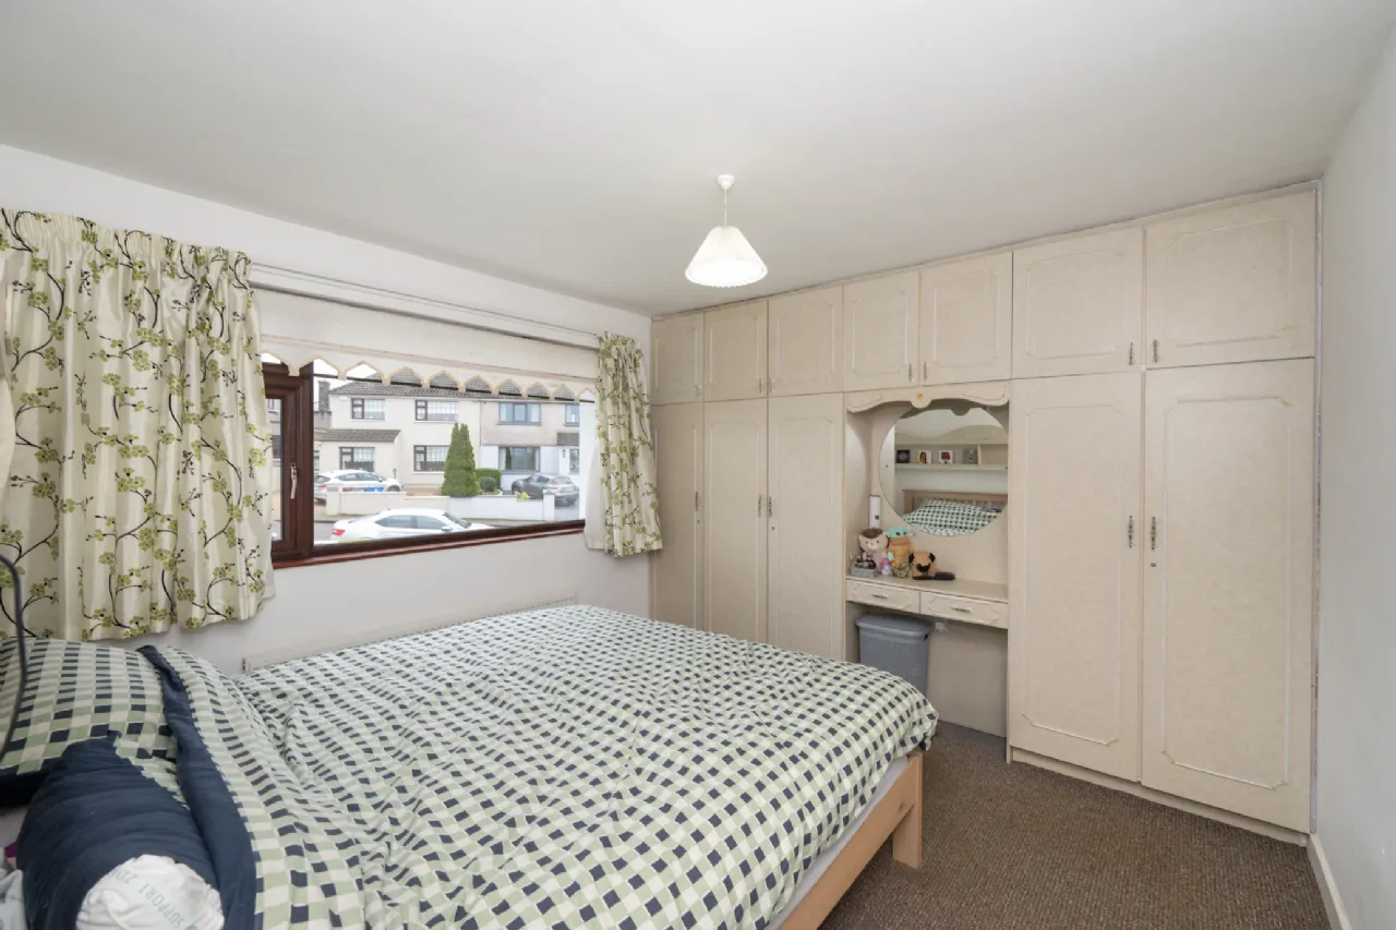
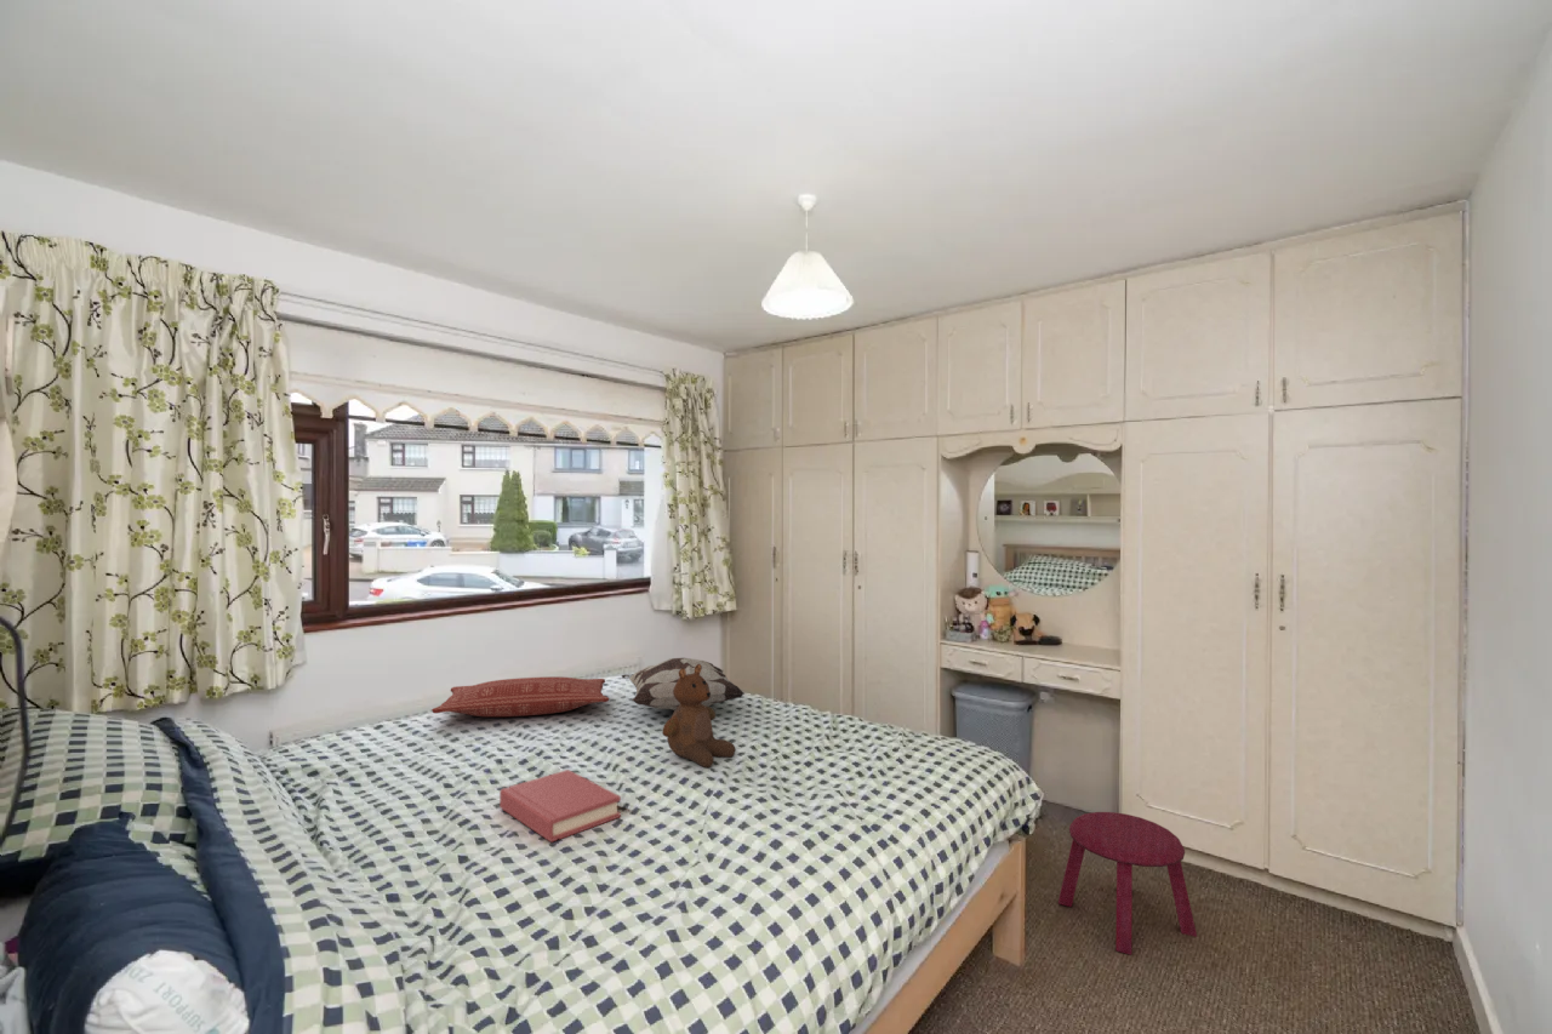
+ teddy bear [661,664,737,769]
+ pillow [430,675,610,718]
+ decorative pillow [620,657,746,712]
+ hardback book [498,769,622,844]
+ stool [1057,811,1198,955]
